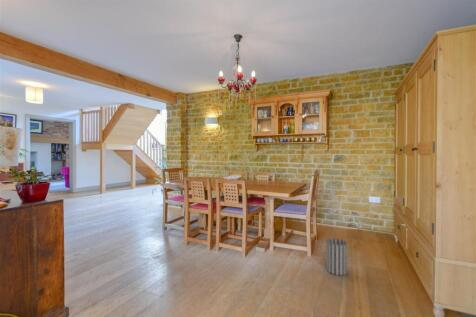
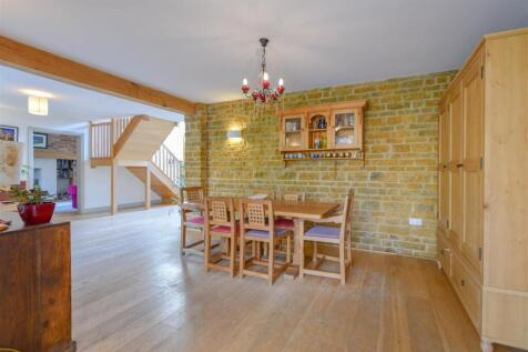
- wastebasket [325,238,348,276]
